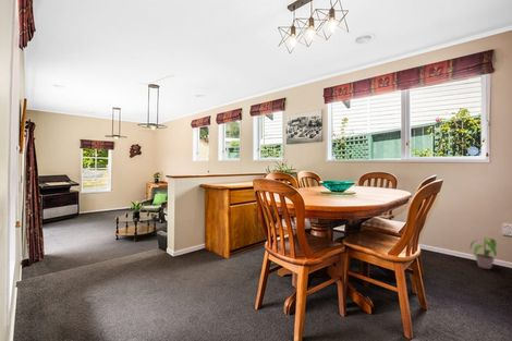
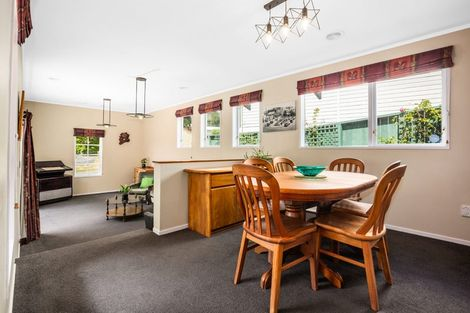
- potted plant [468,236,498,270]
